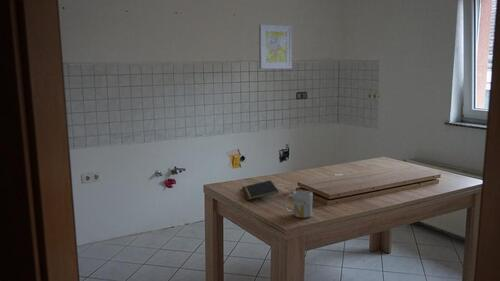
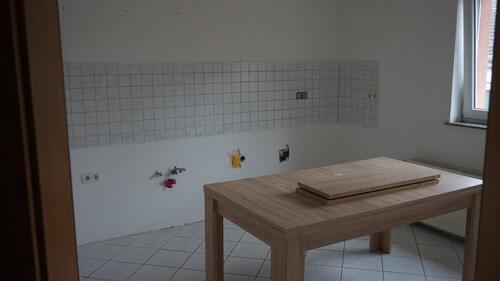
- mug [283,190,313,219]
- notepad [241,179,280,201]
- wall art [258,24,293,70]
